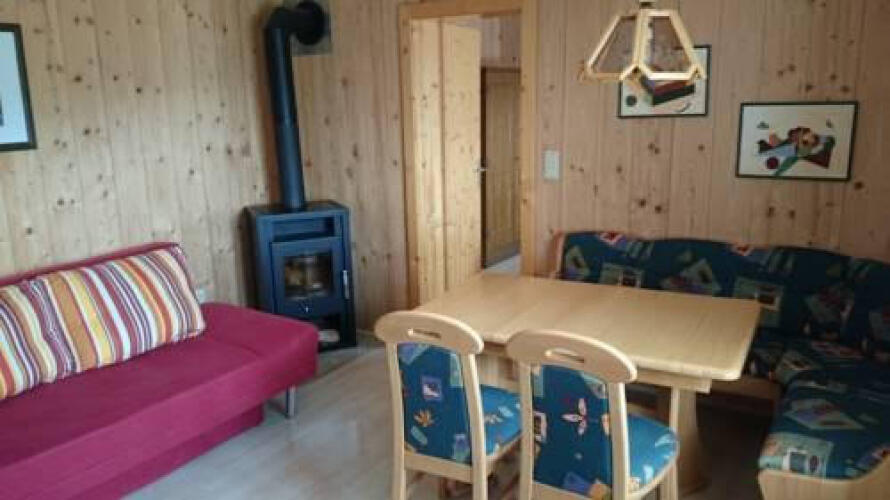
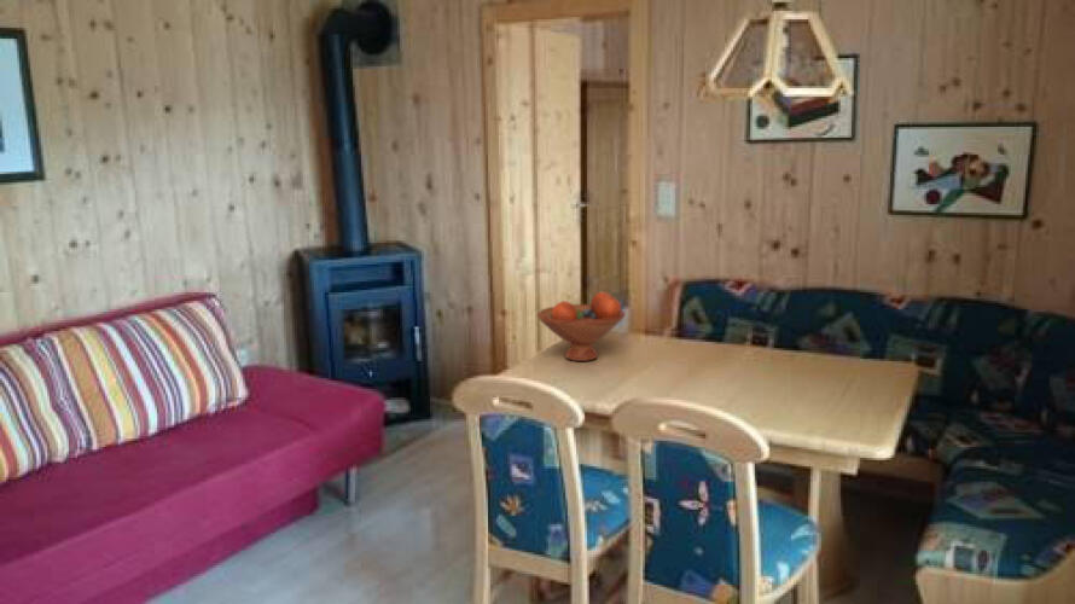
+ fruit bowl [535,291,627,362]
